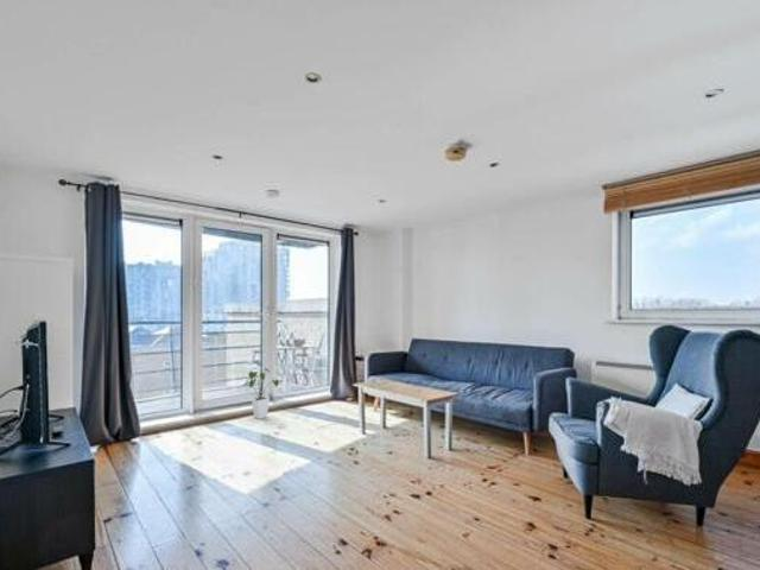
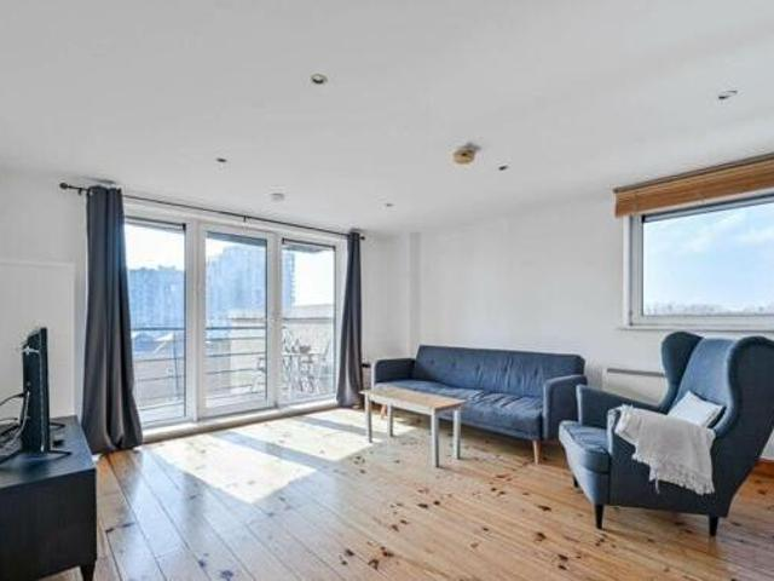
- house plant [242,367,280,420]
